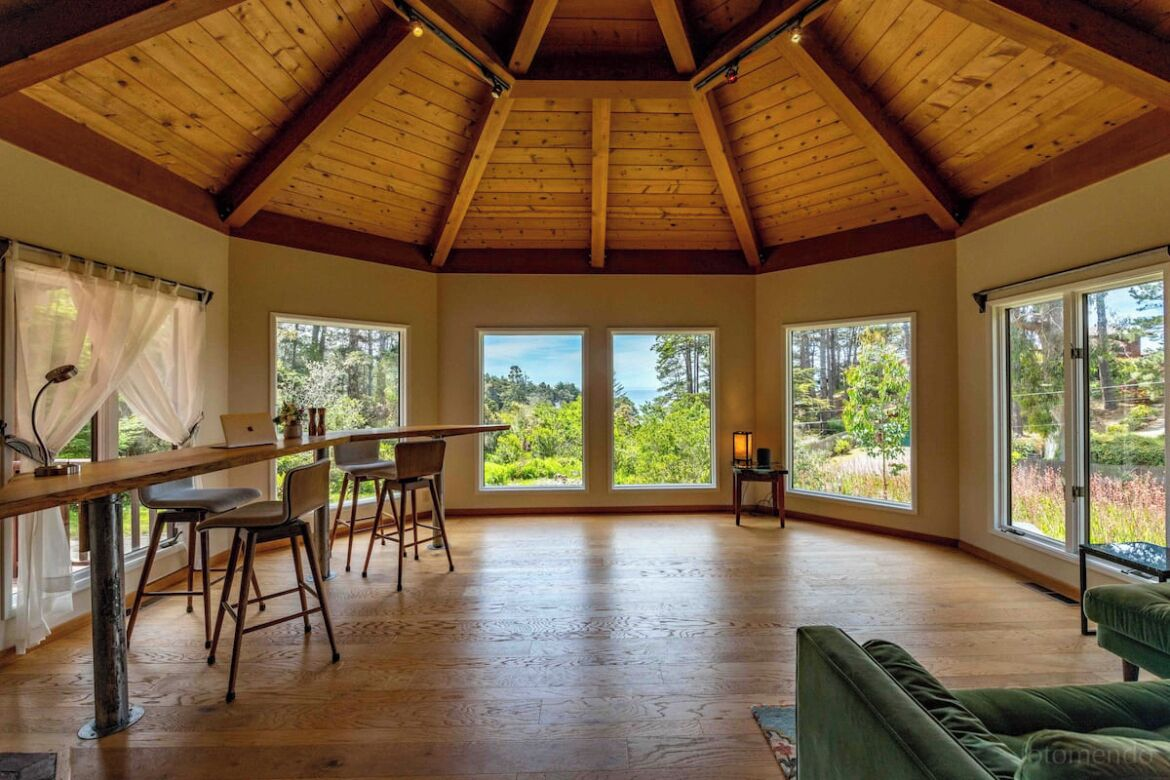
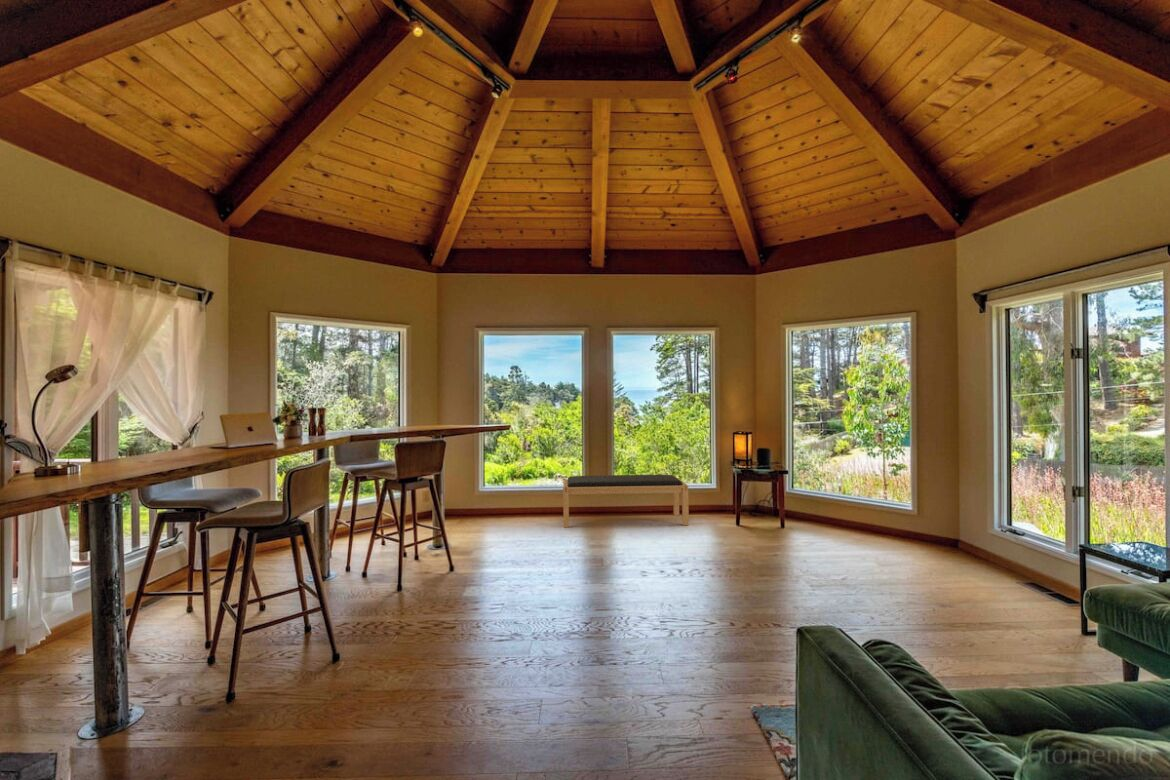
+ bench [562,474,690,528]
